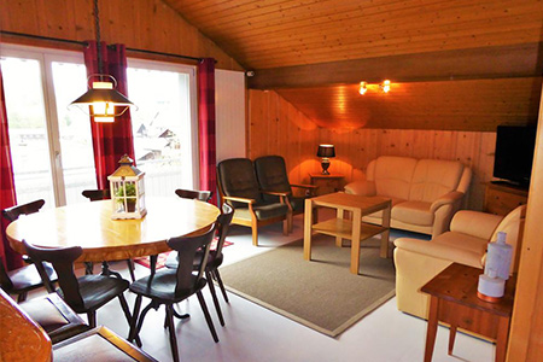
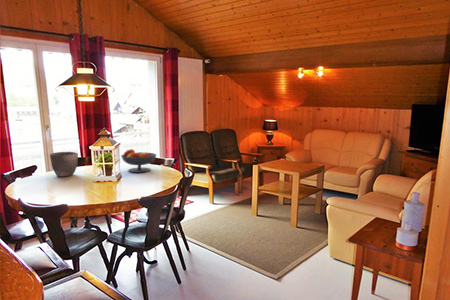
+ bowl [49,151,79,178]
+ fruit bowl [120,148,157,174]
